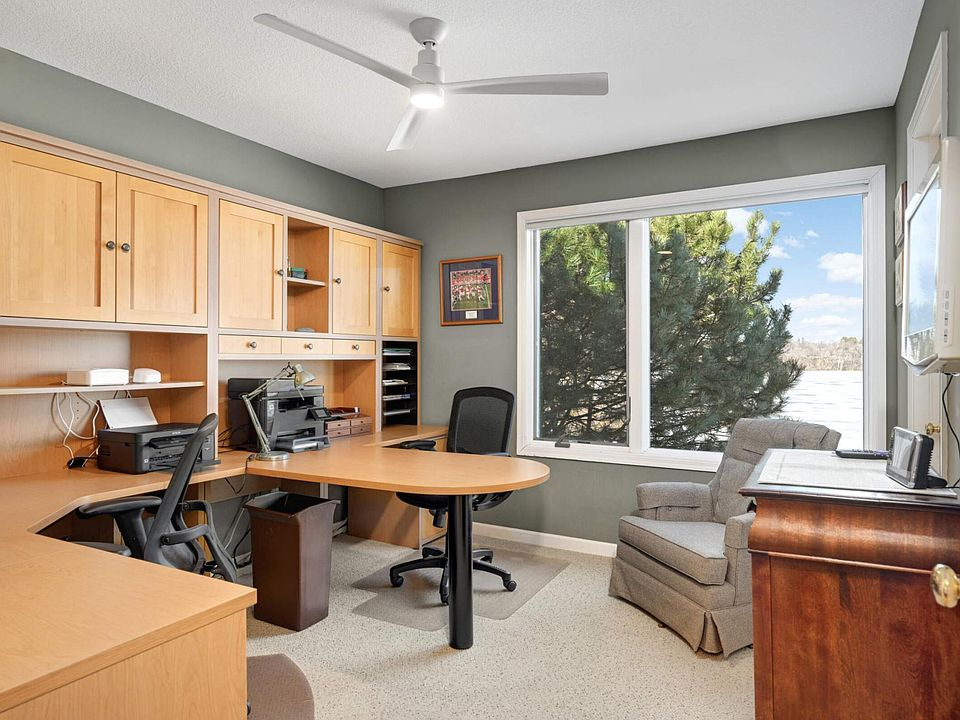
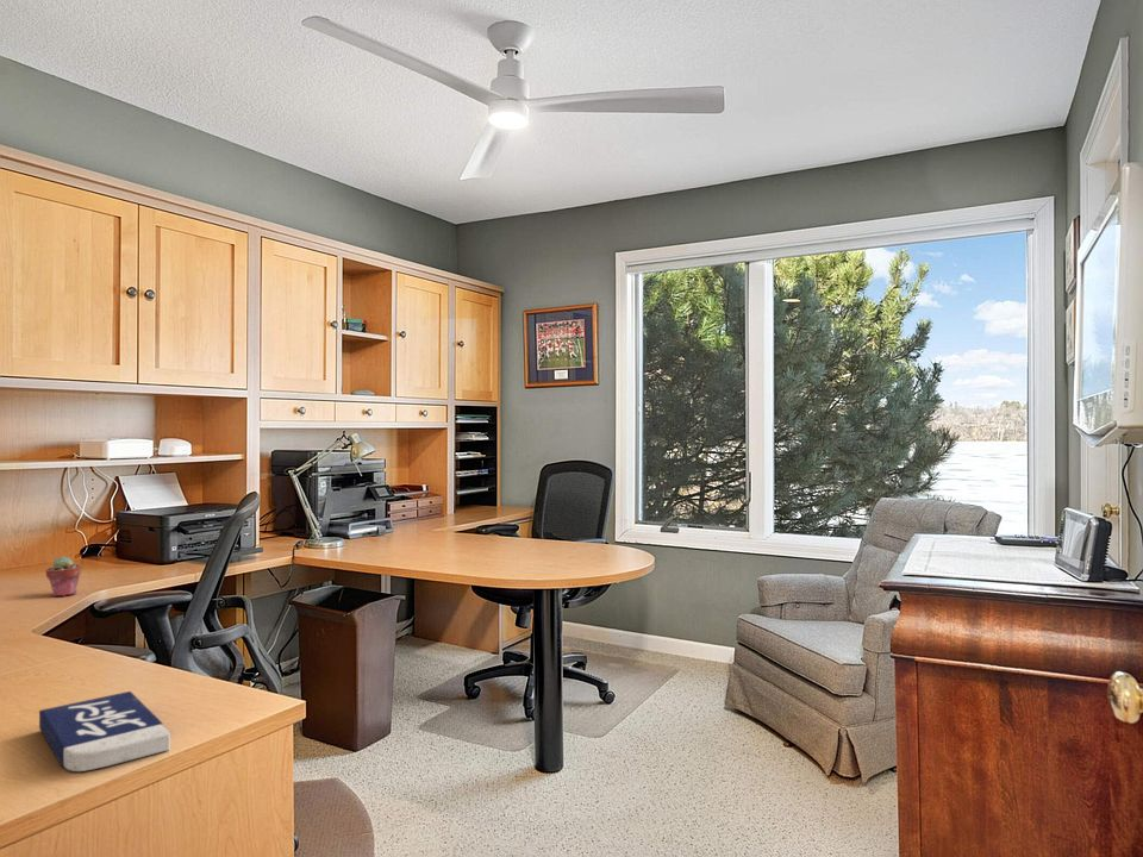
+ book [38,690,171,772]
+ potted succulent [44,555,82,598]
